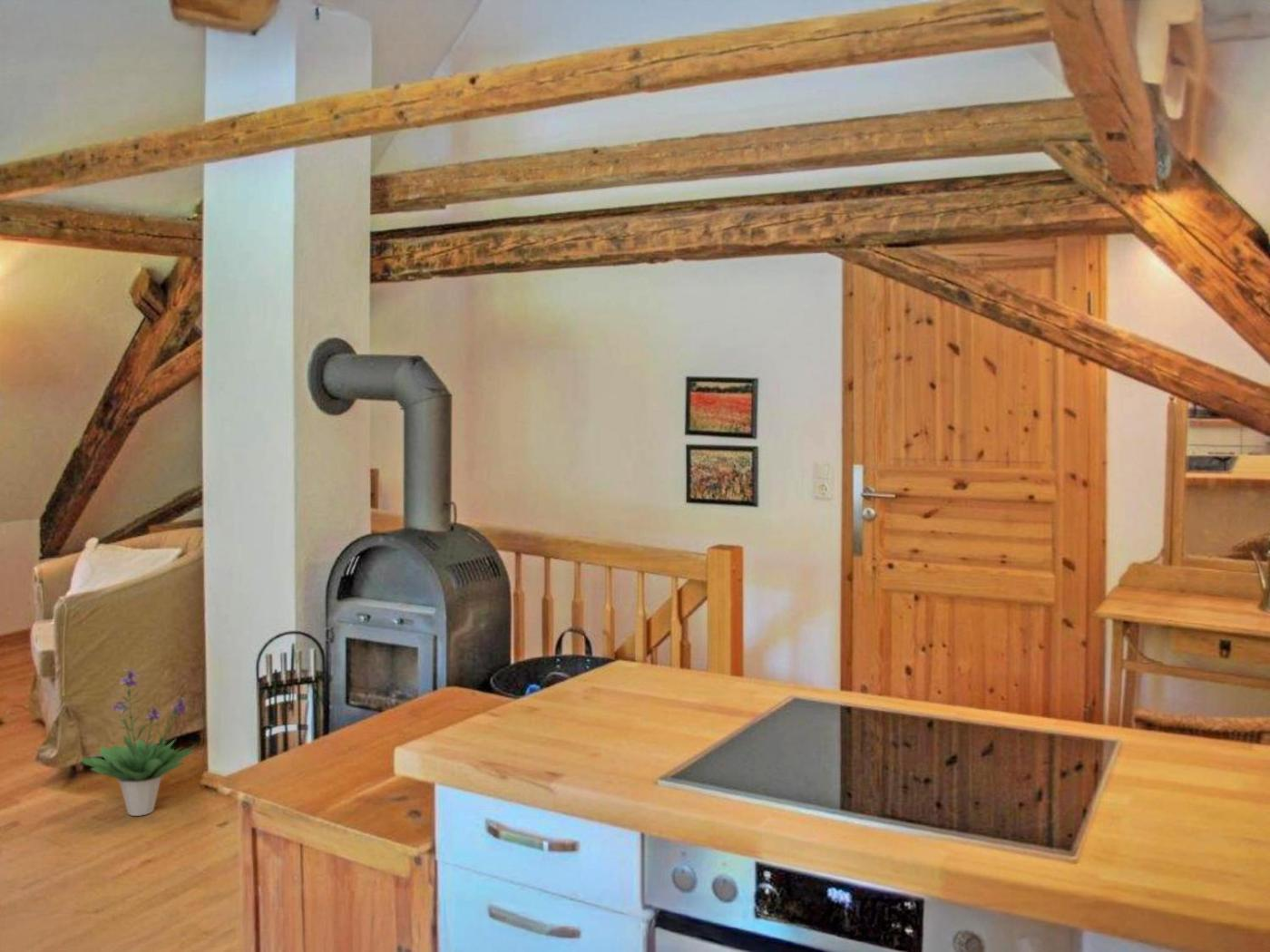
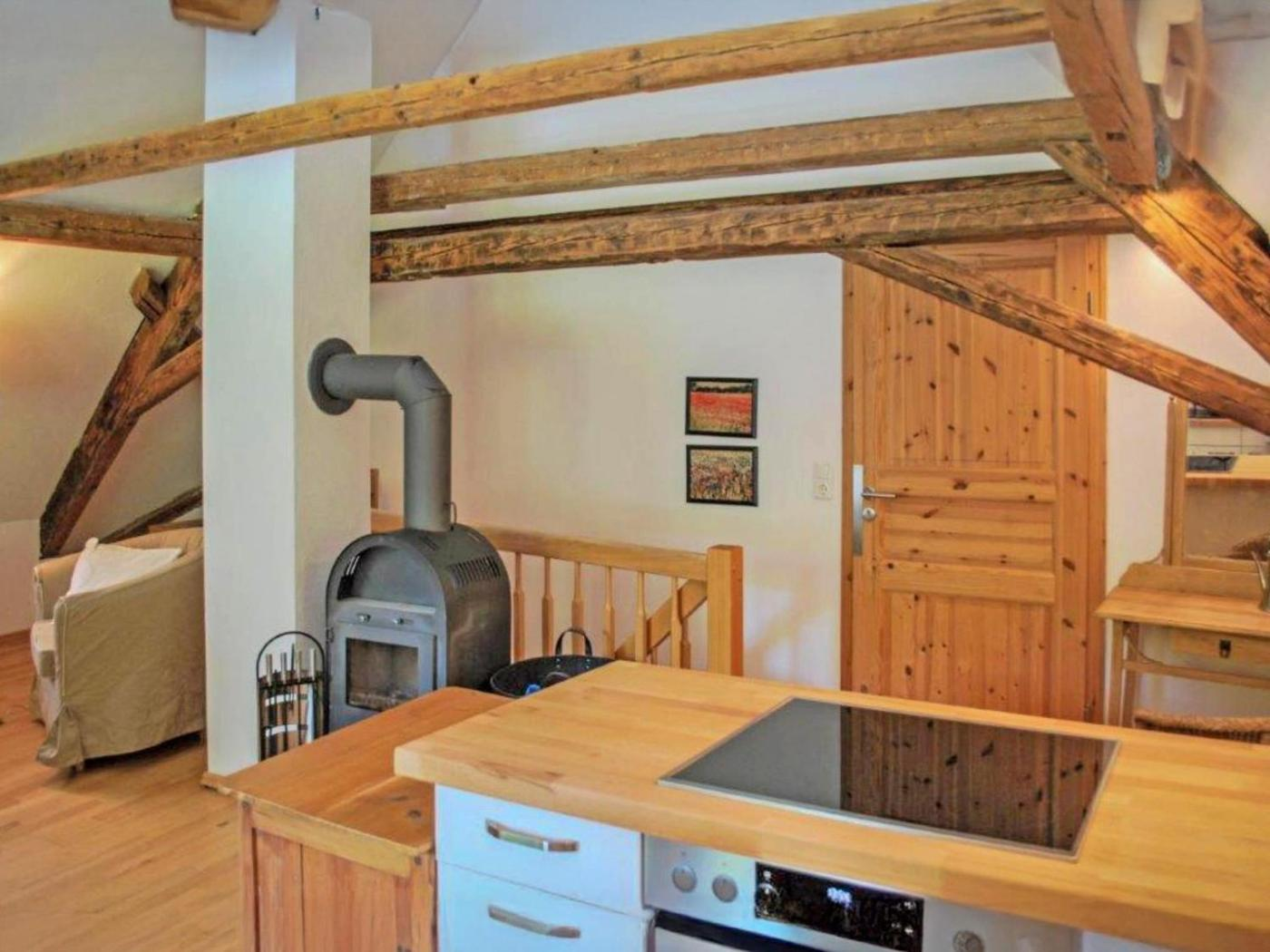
- potted plant [79,668,197,817]
